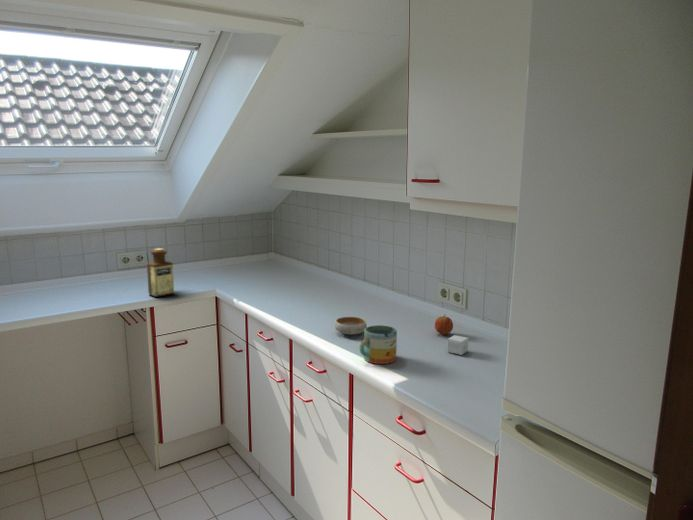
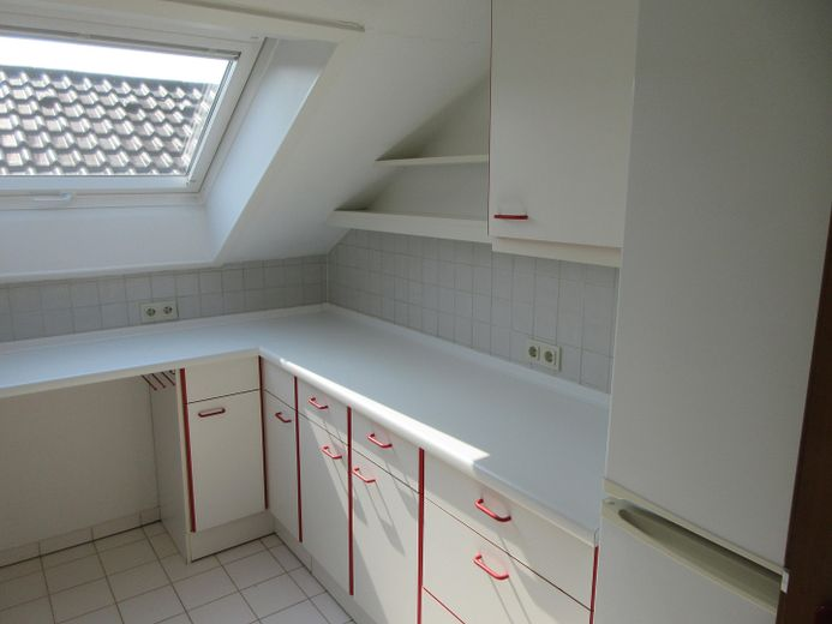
- bottle [146,247,175,298]
- fruit [434,314,454,336]
- small box [446,334,469,356]
- bowl [334,316,368,336]
- mug [359,324,398,365]
